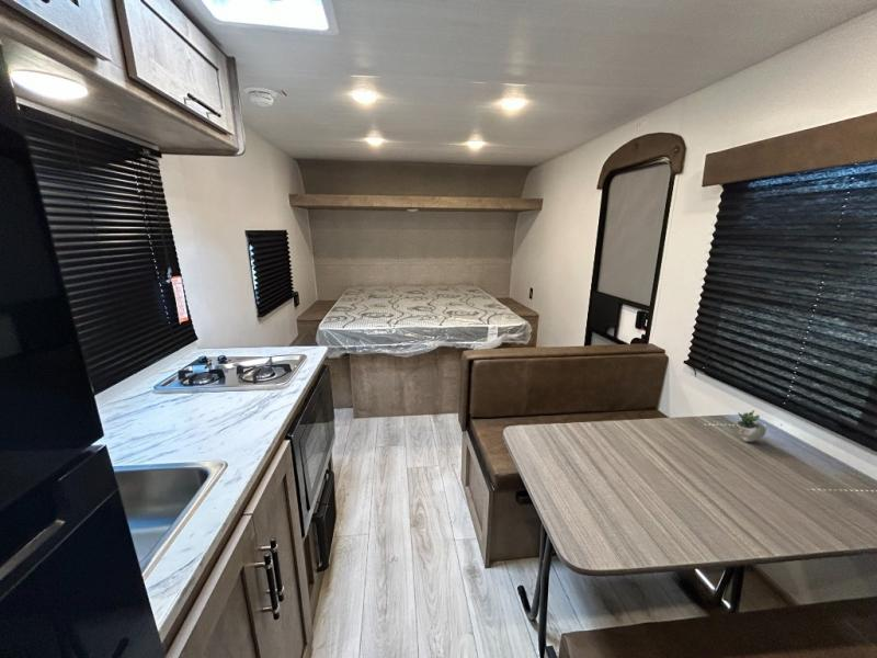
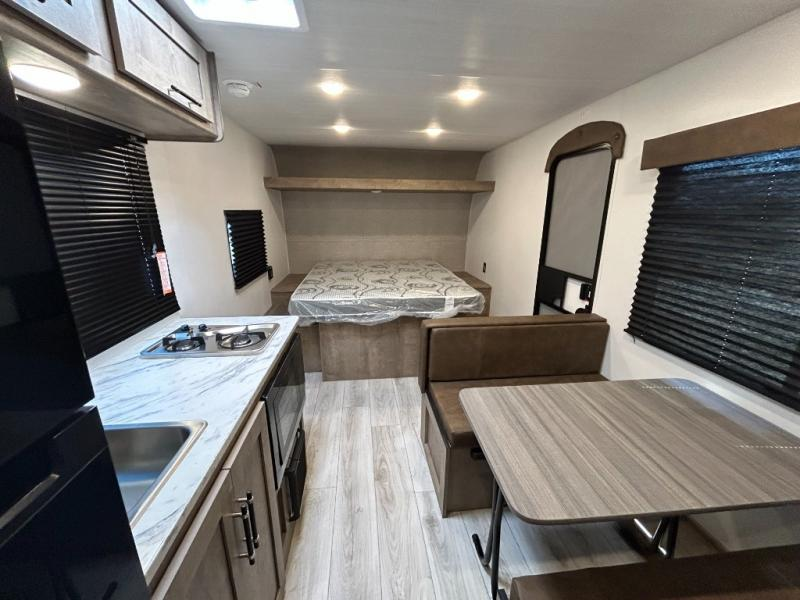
- succulent plant [734,409,784,443]
